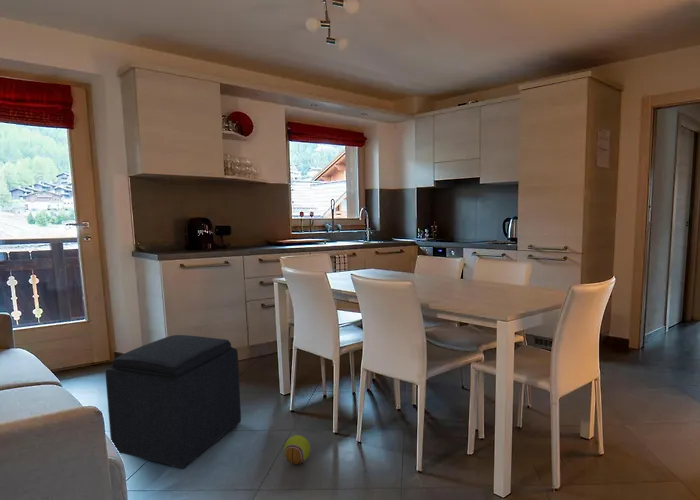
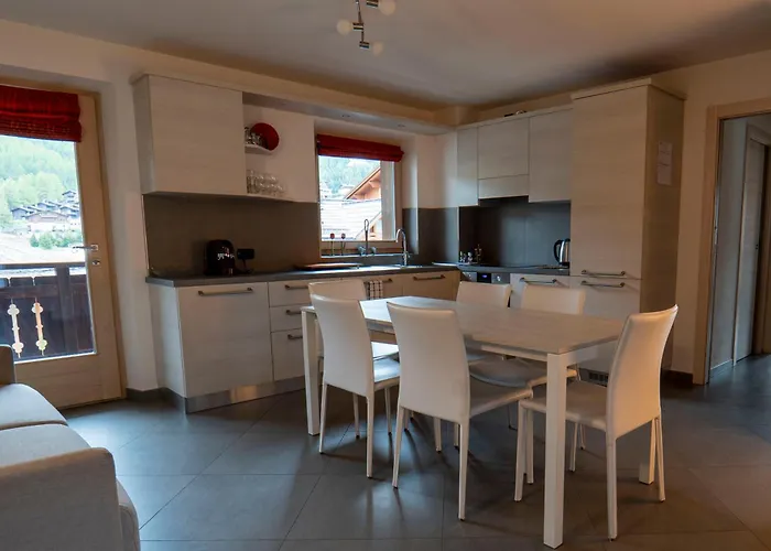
- ball [283,434,311,465]
- ottoman [105,334,242,469]
